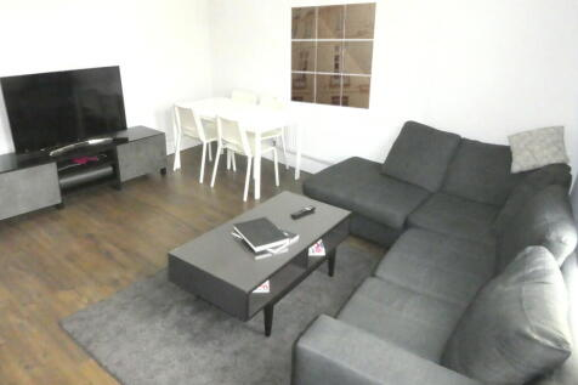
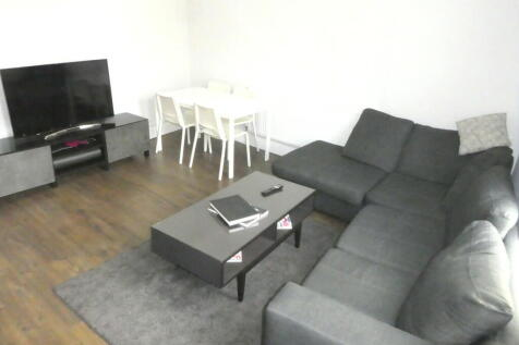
- wall art [289,1,378,111]
